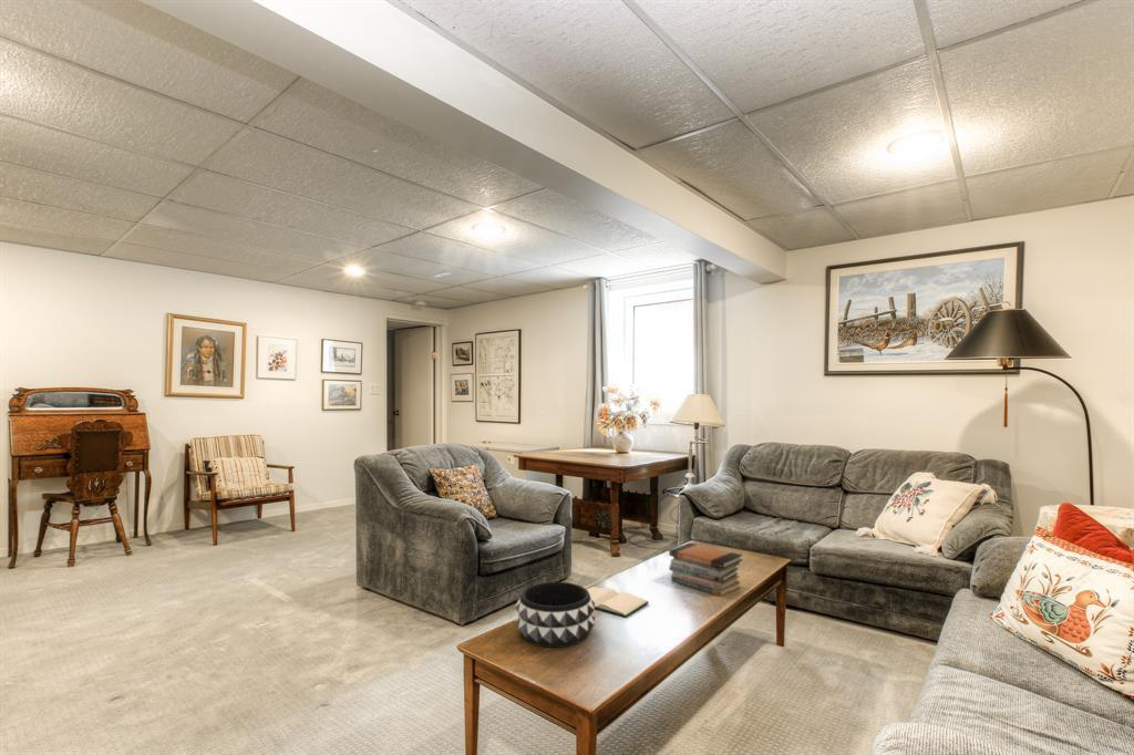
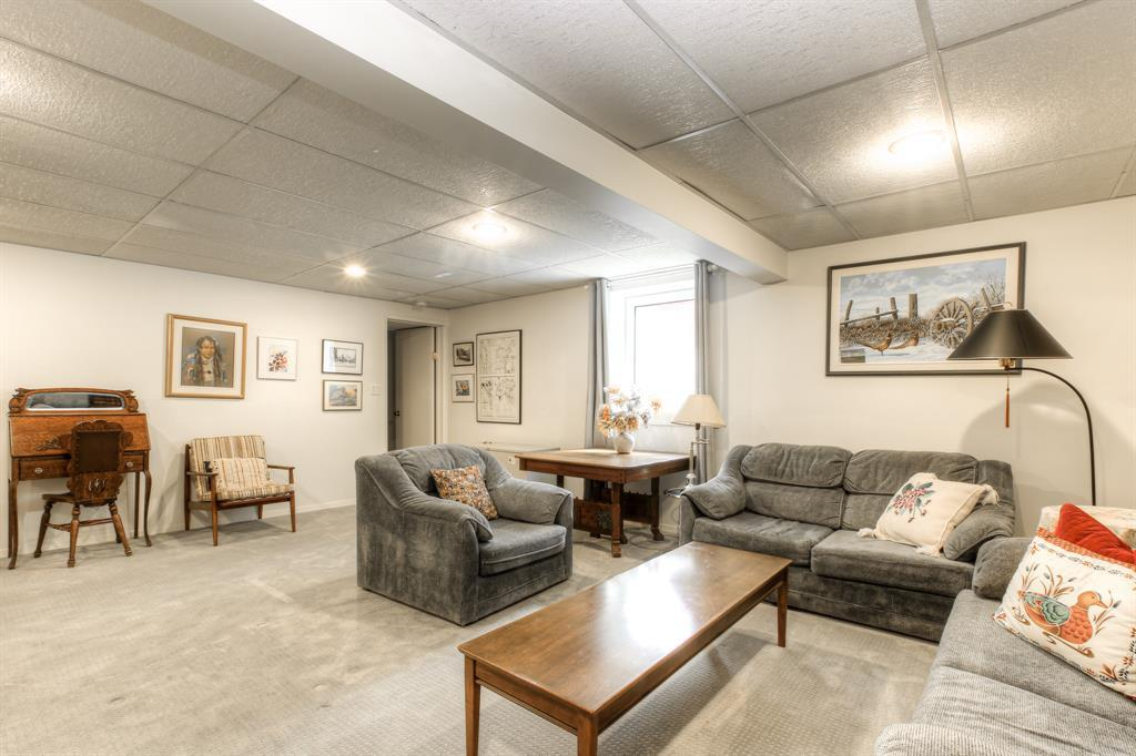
- decorative bowl [514,581,596,649]
- hardback book [586,586,649,619]
- book stack [668,541,744,598]
